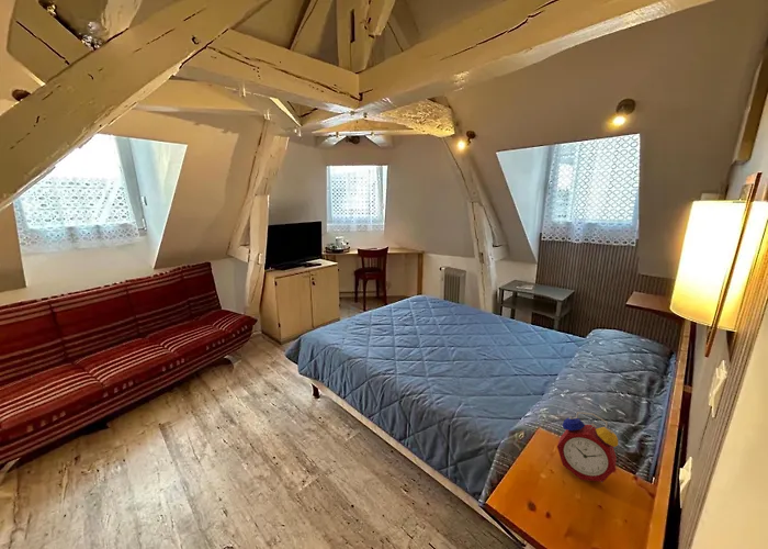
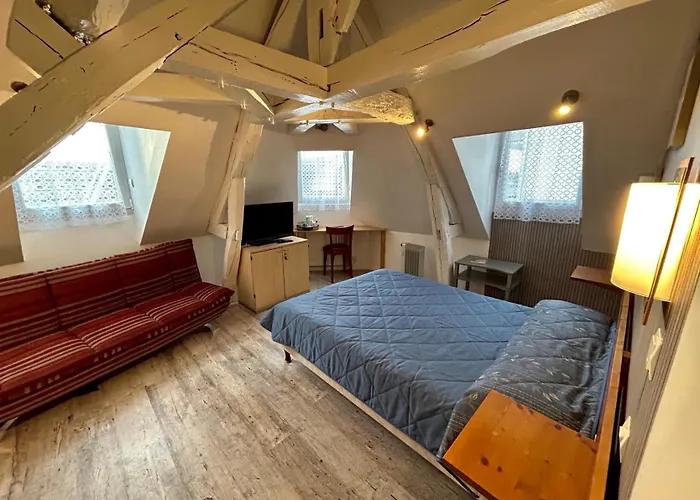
- alarm clock [556,411,619,483]
